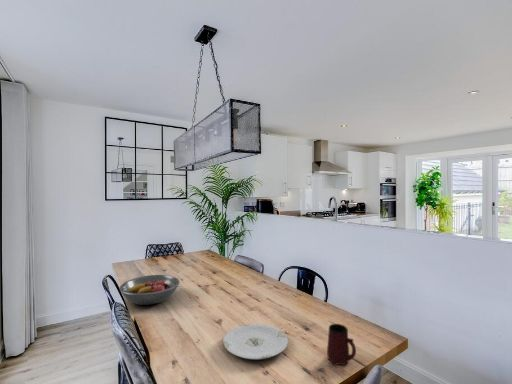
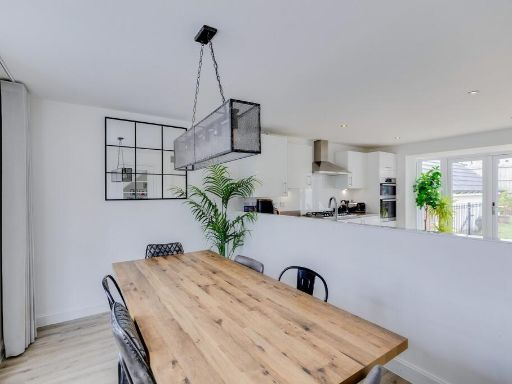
- fruit bowl [119,274,180,306]
- plate [222,323,289,361]
- mug [326,323,357,366]
